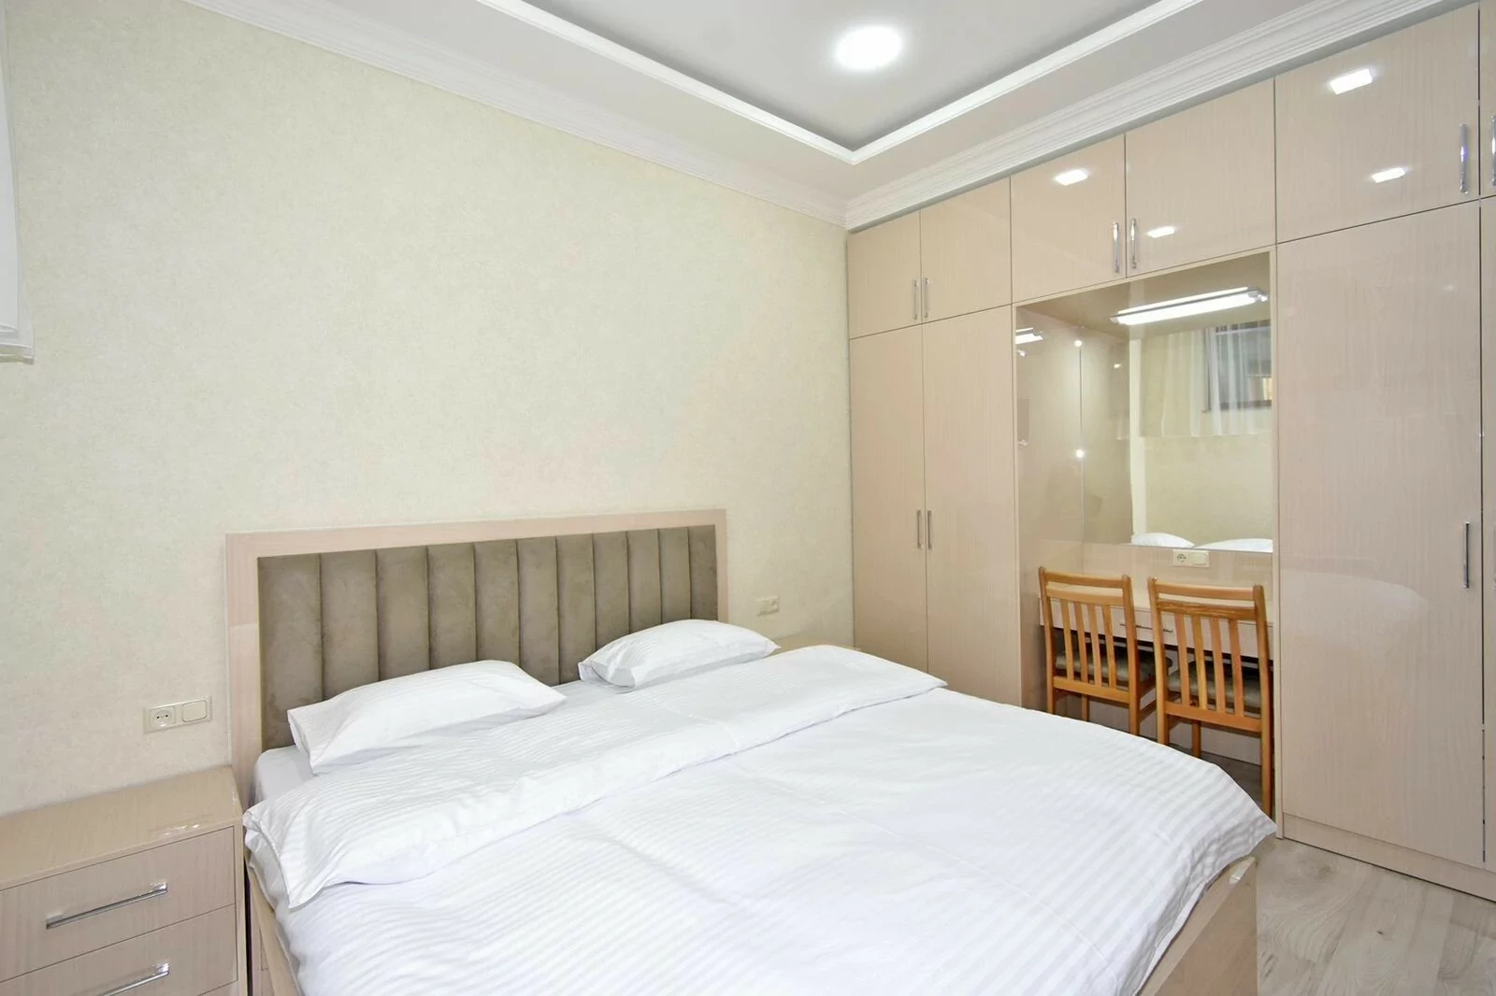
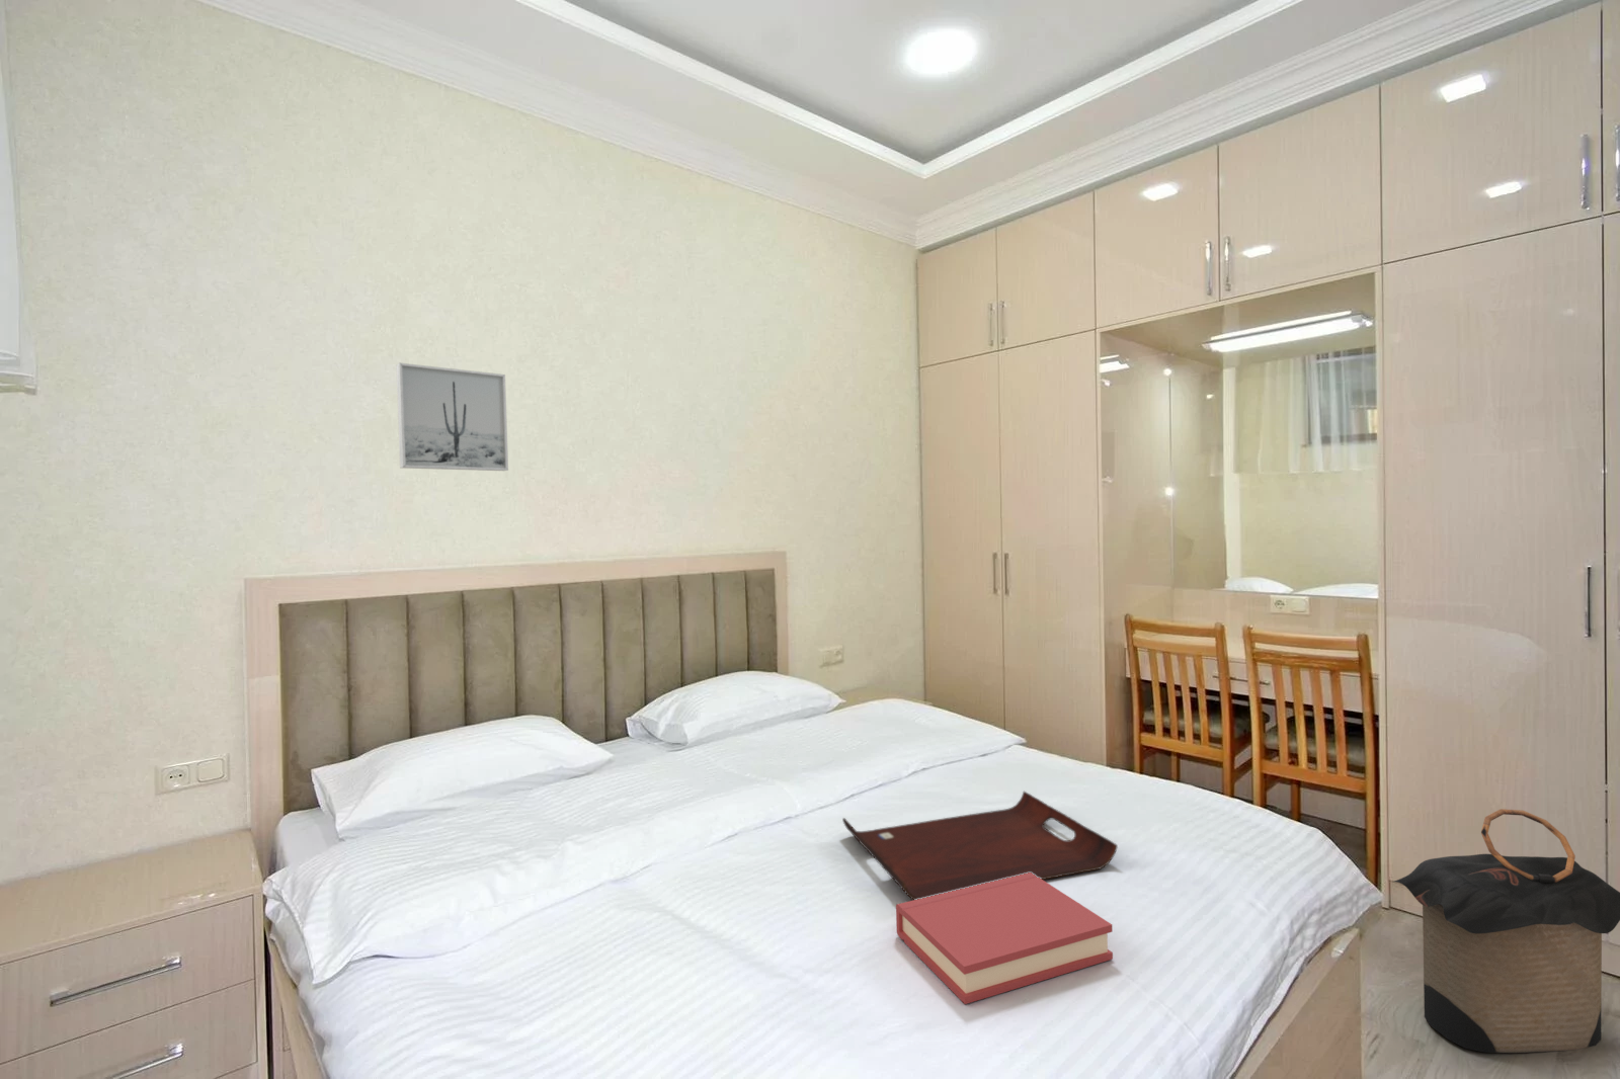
+ laundry hamper [1394,808,1620,1054]
+ hardback book [895,873,1114,1006]
+ wall art [395,362,509,472]
+ serving tray [842,790,1119,901]
